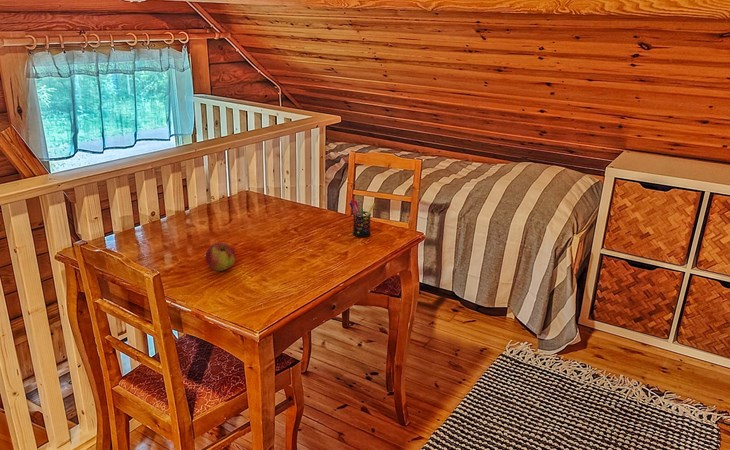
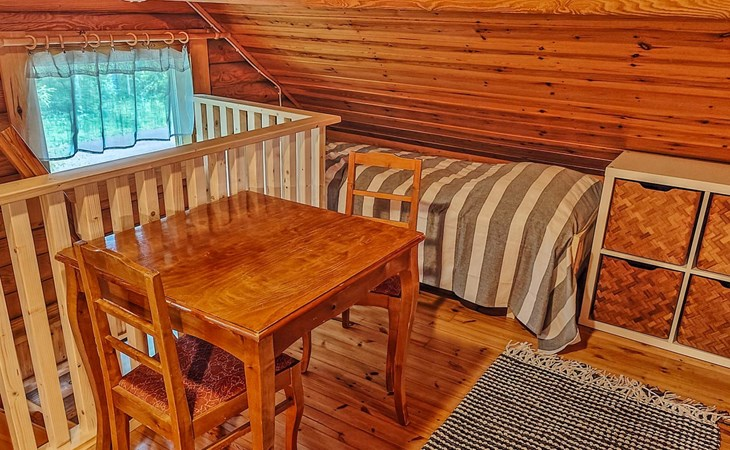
- pen holder [348,198,376,238]
- apple [205,242,236,272]
